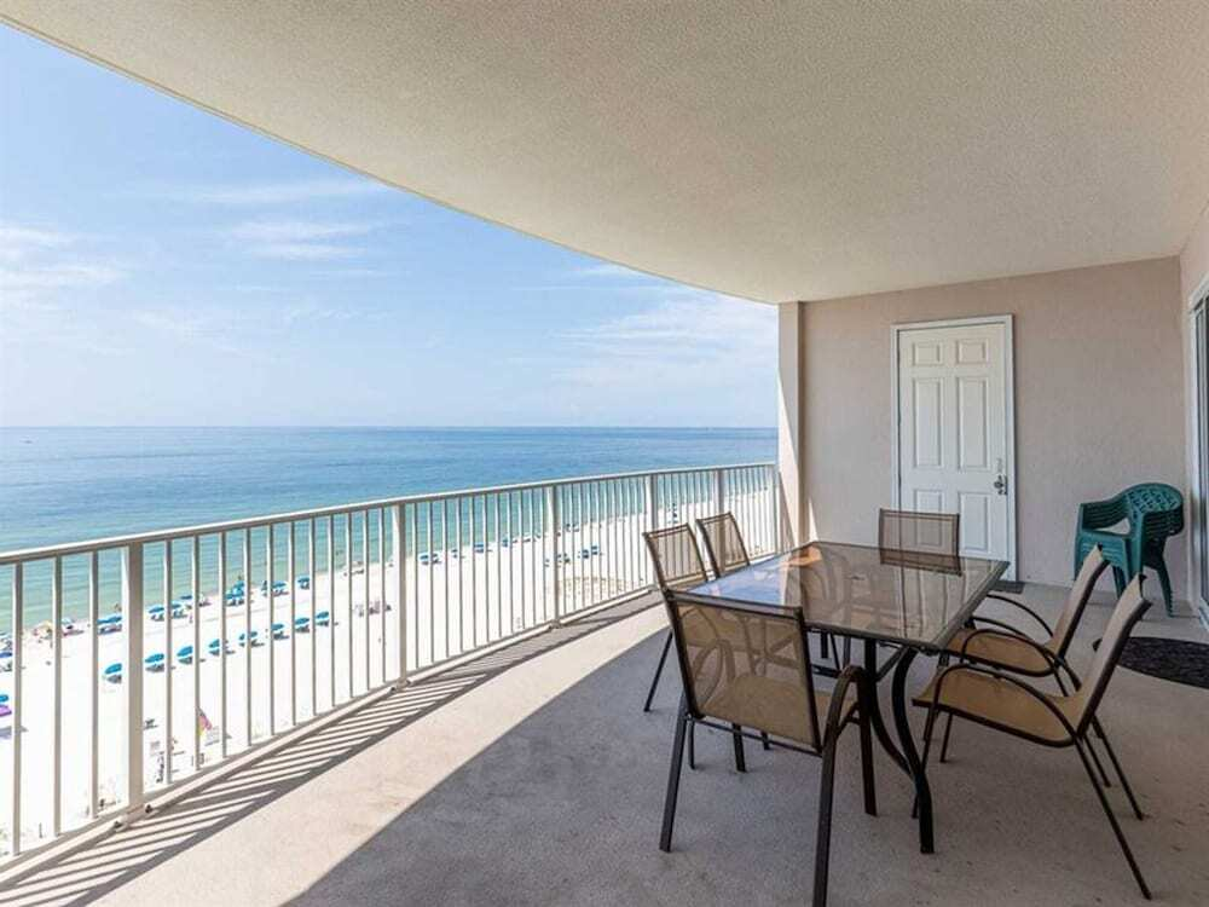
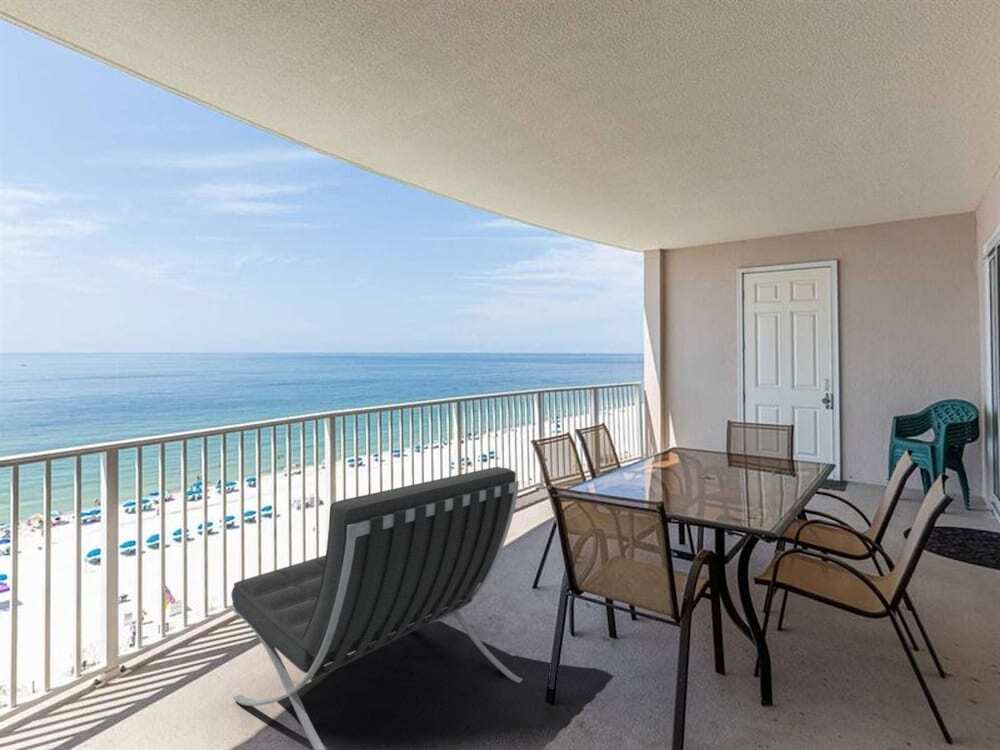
+ lounge chair [230,466,524,750]
